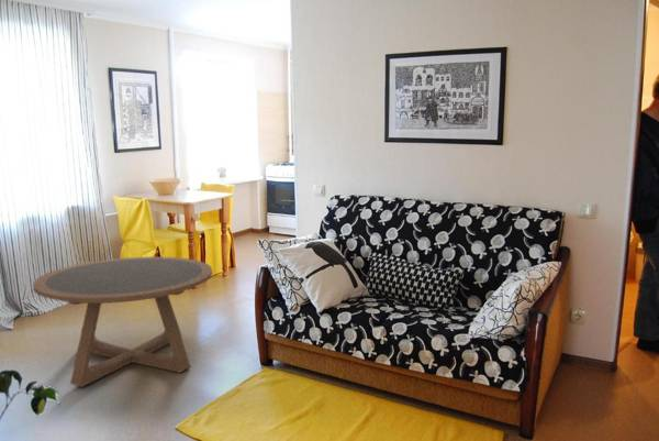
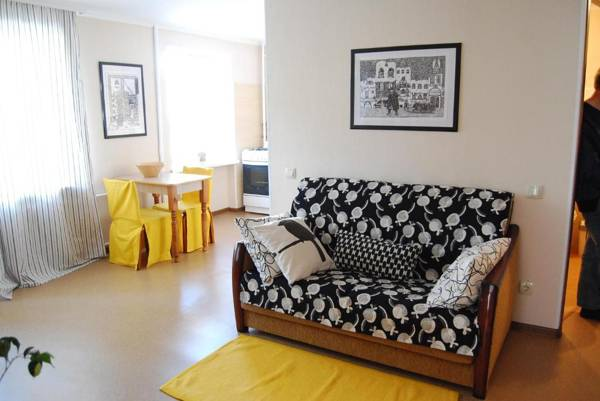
- coffee table [32,256,213,388]
